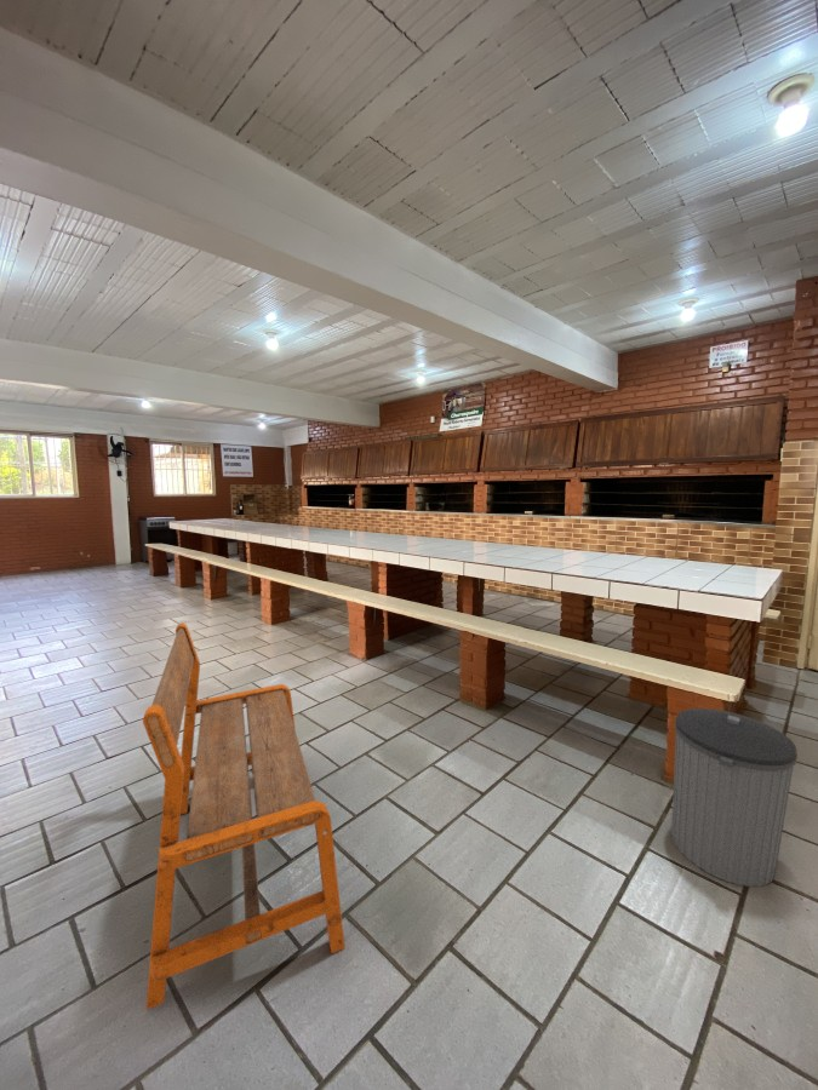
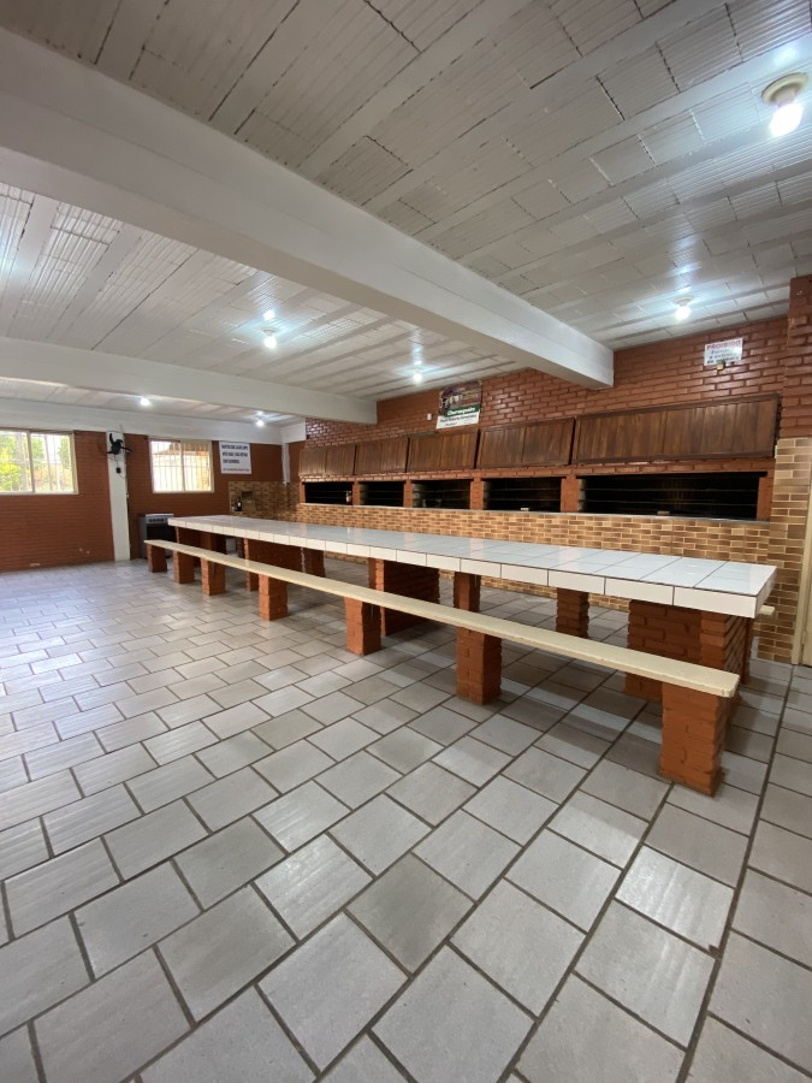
- bench [142,623,347,1011]
- trash can [670,707,799,888]
